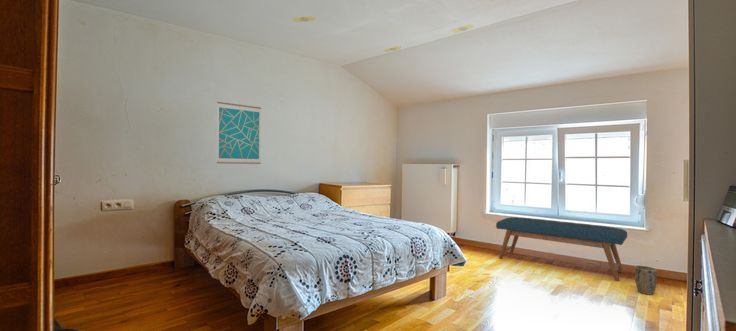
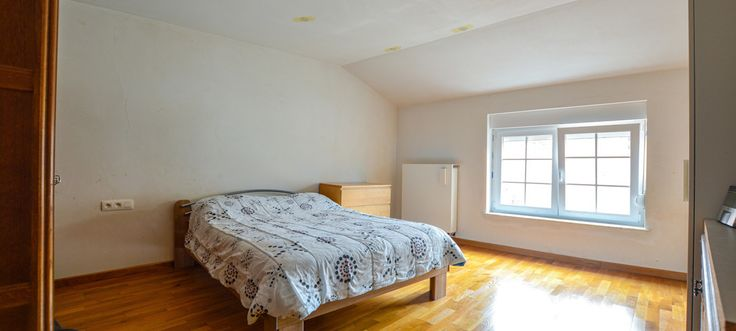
- bench [495,216,628,282]
- wall art [216,101,262,165]
- plant pot [634,265,658,296]
